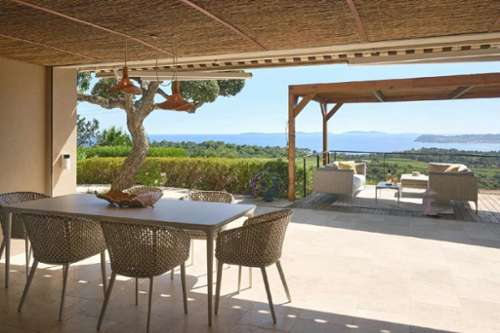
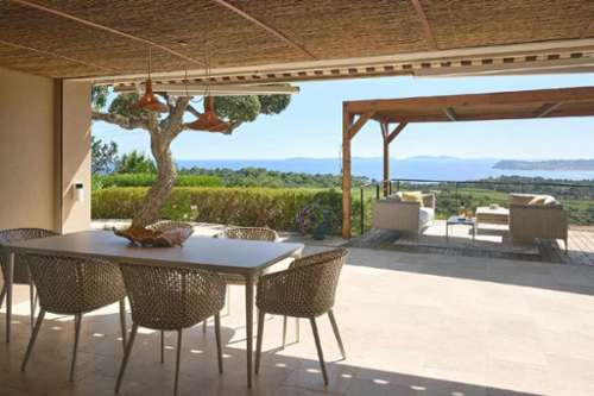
- lantern [420,185,439,216]
